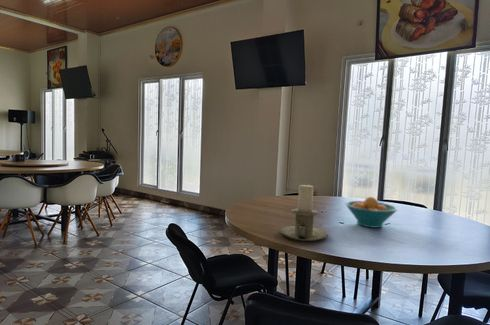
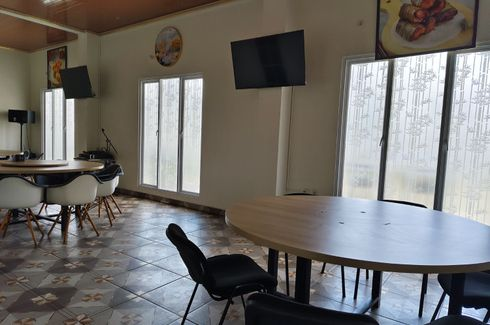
- fruit bowl [344,196,399,229]
- candle holder [279,184,329,242]
